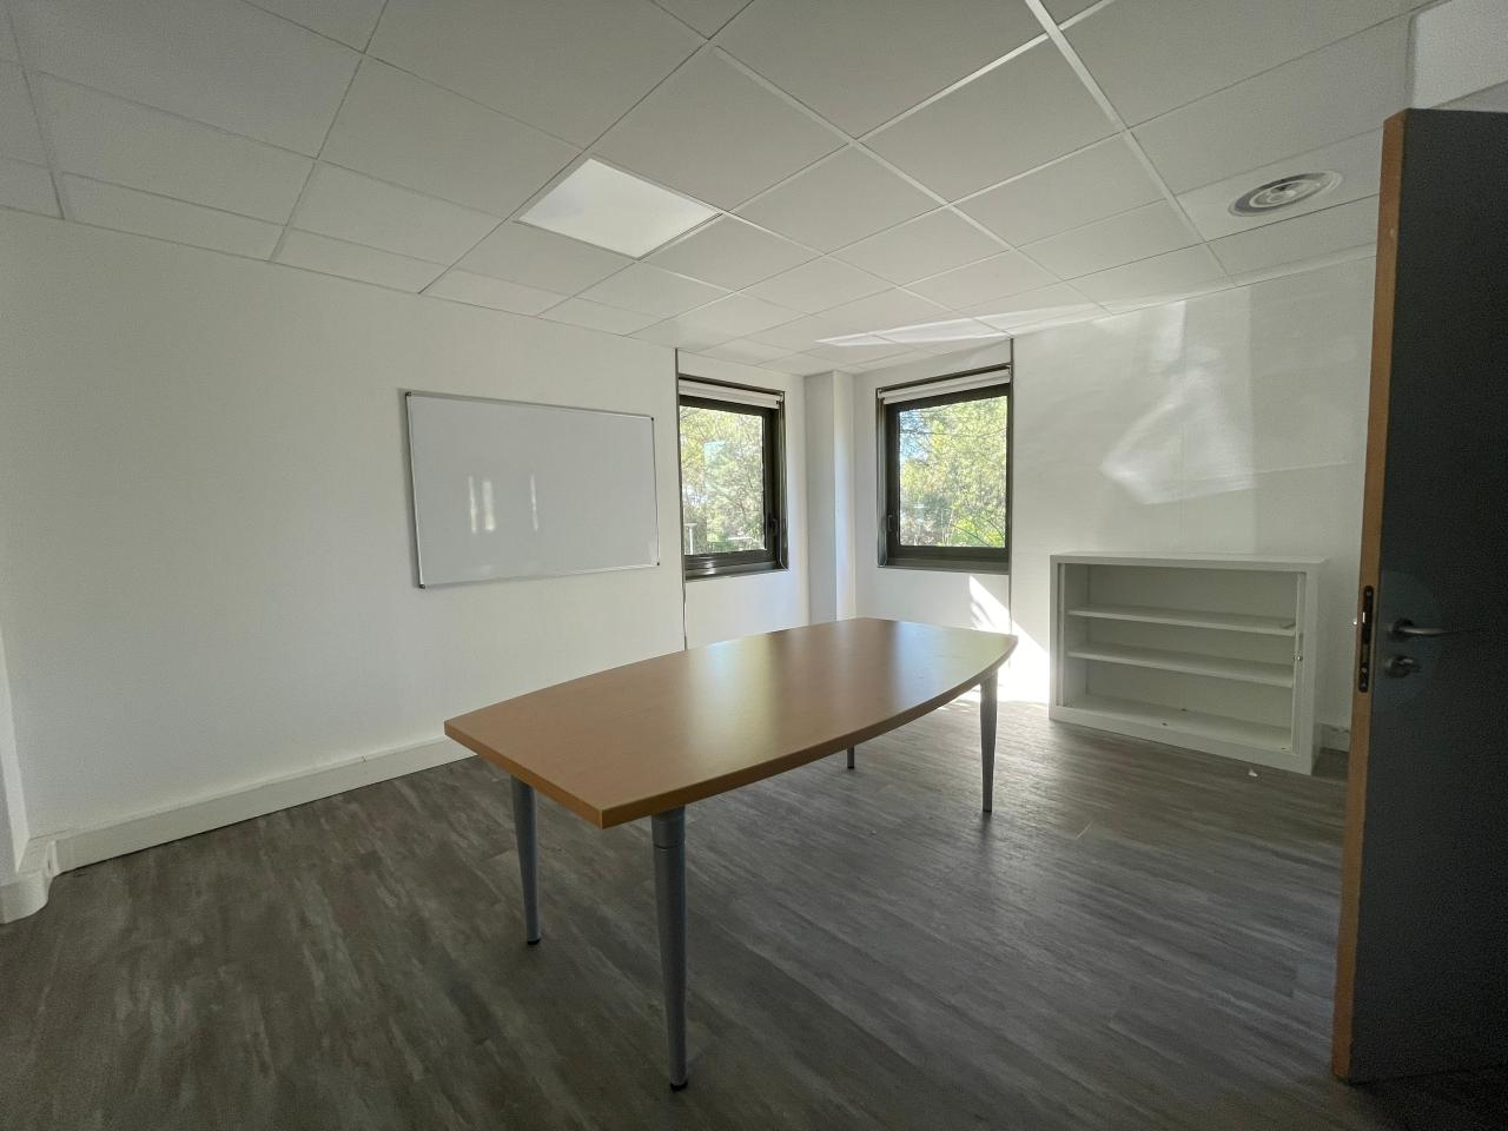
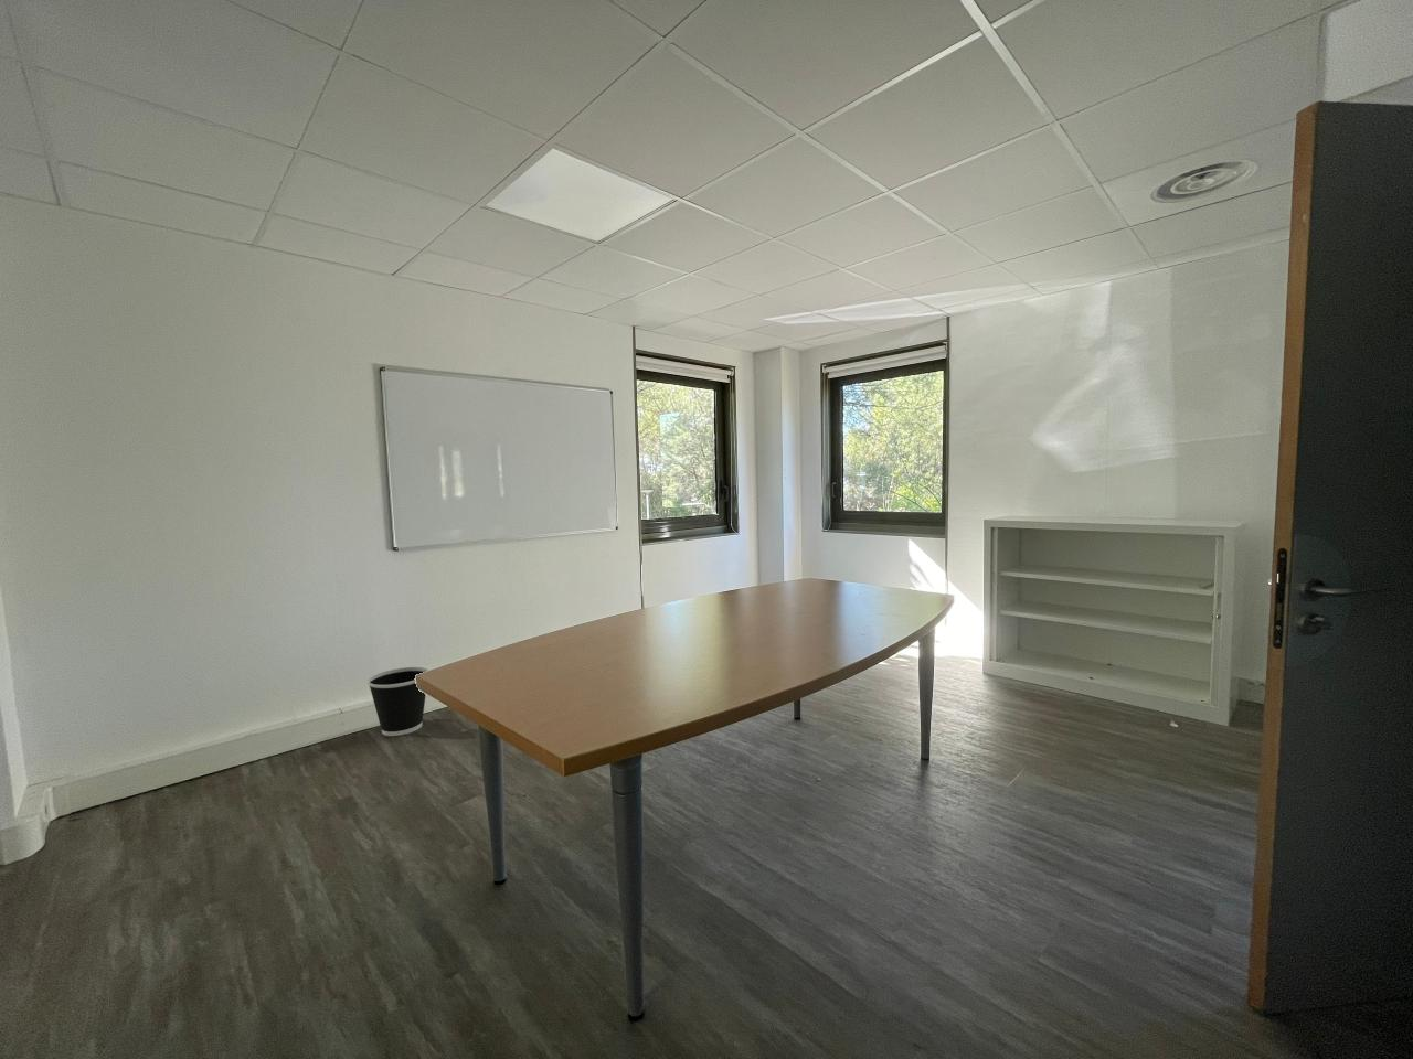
+ wastebasket [366,666,431,736]
